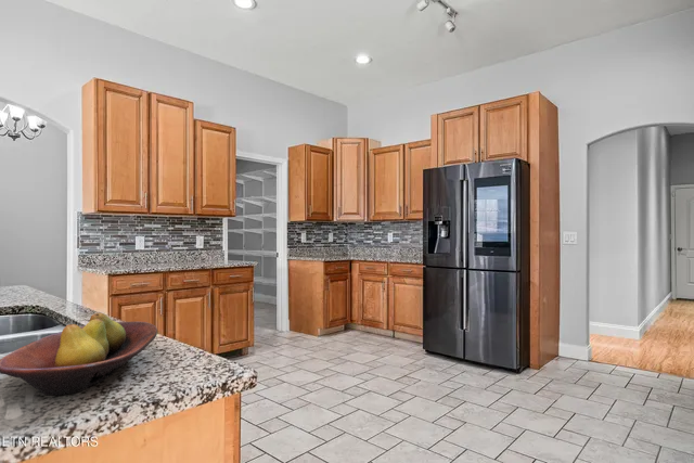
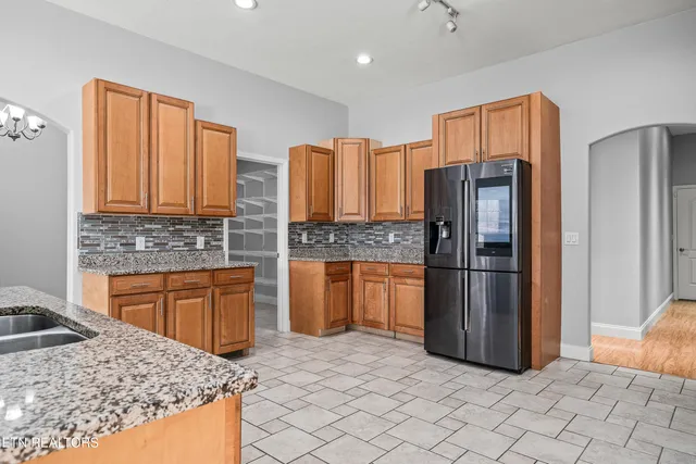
- fruit bowl [0,312,158,396]
